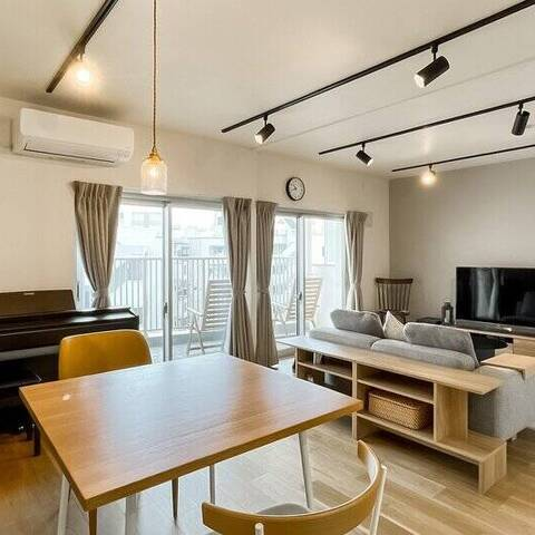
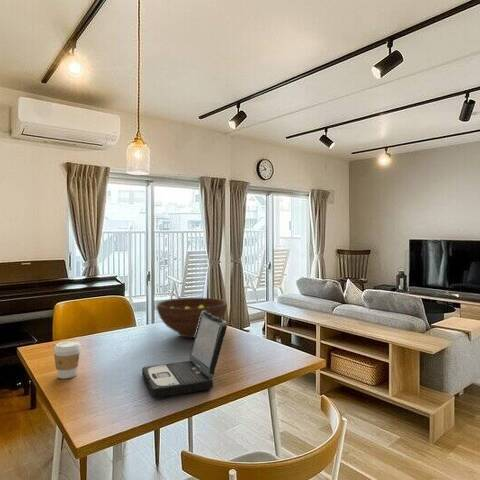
+ laptop [141,311,228,398]
+ fruit bowl [156,297,228,339]
+ coffee cup [53,340,82,380]
